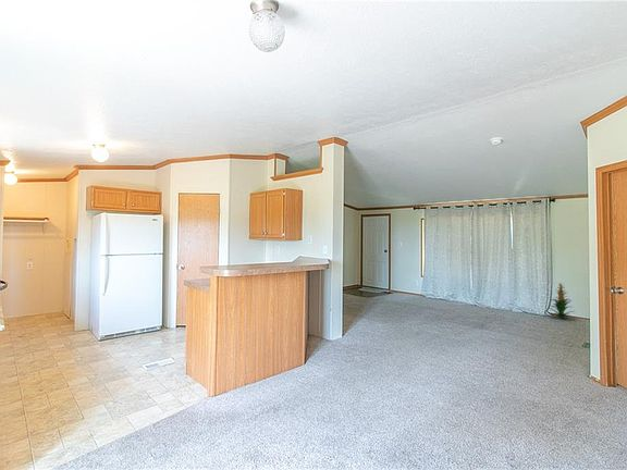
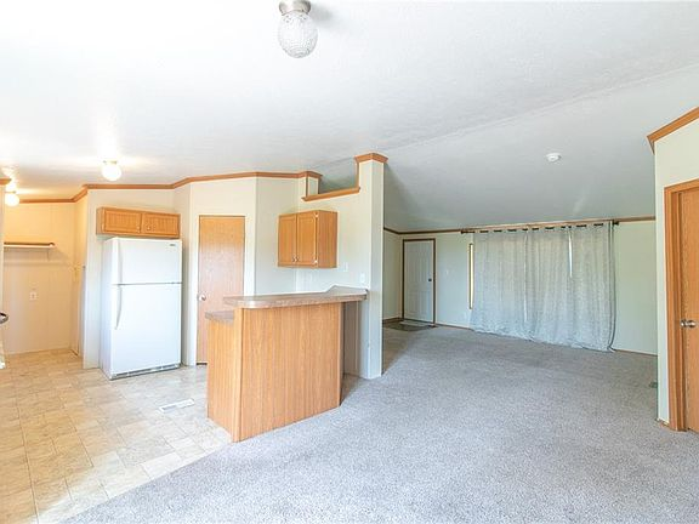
- indoor plant [548,282,577,320]
